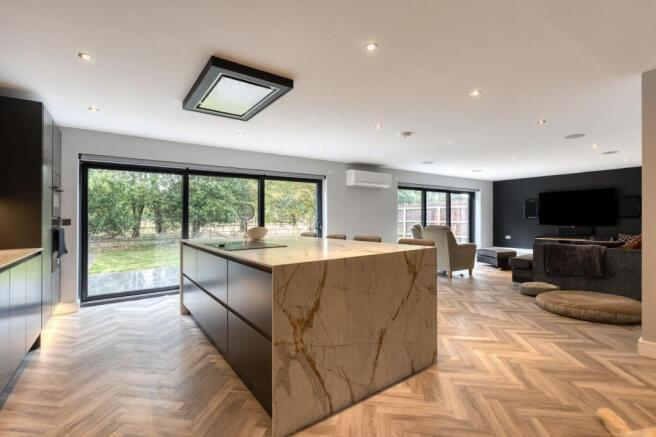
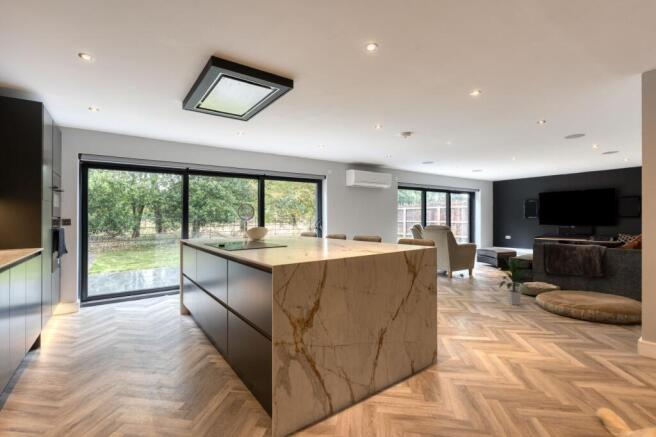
+ indoor plant [498,256,539,306]
